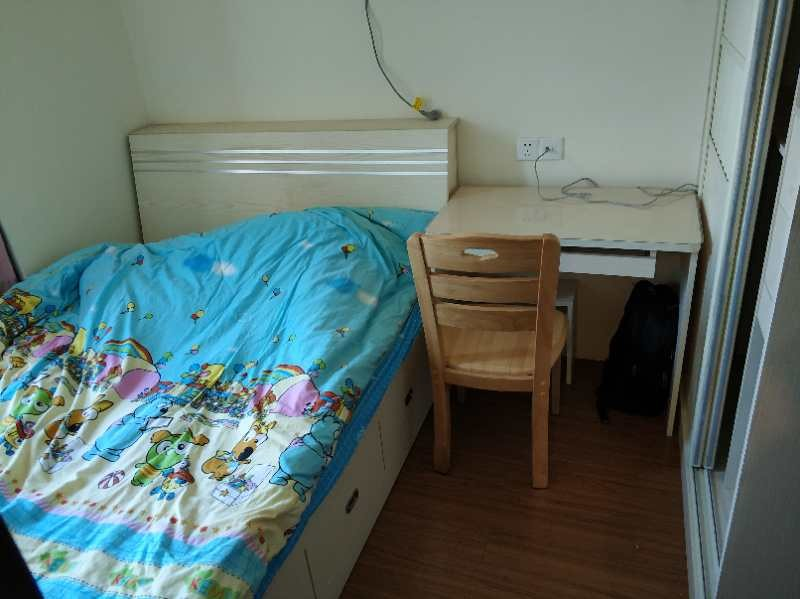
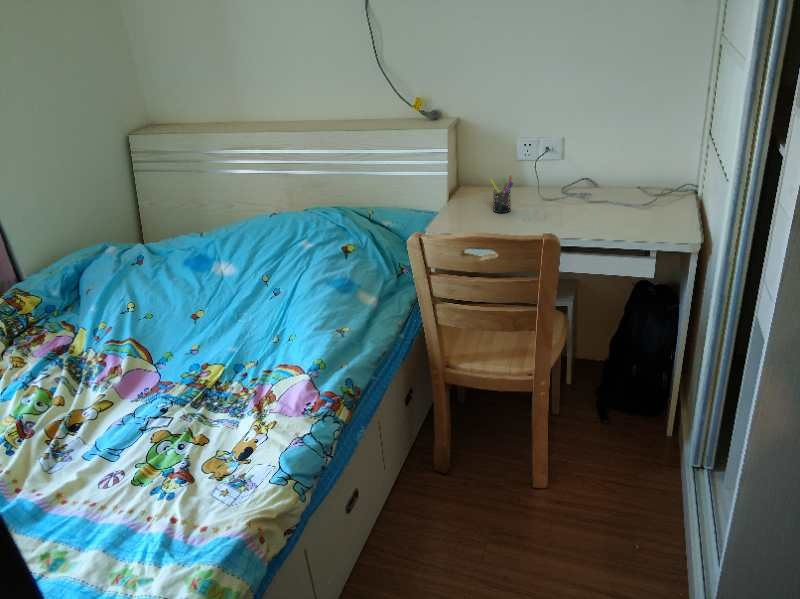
+ pen holder [489,175,514,214]
